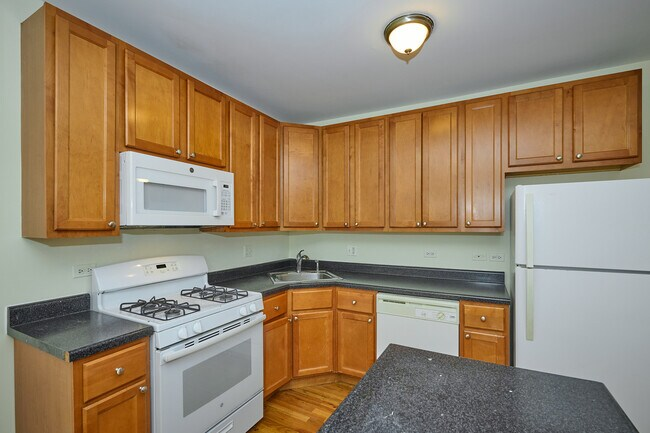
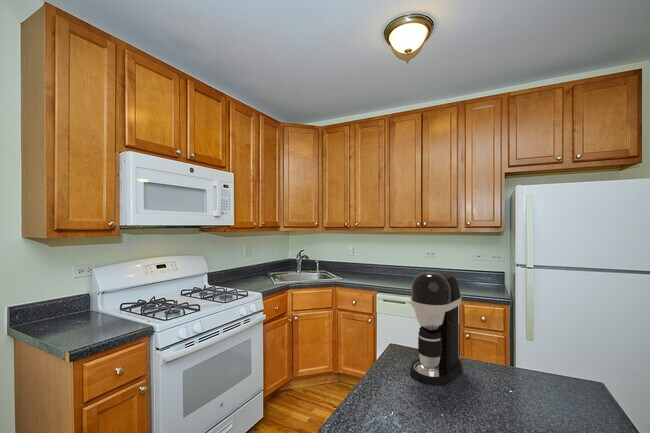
+ coffee maker [409,271,463,387]
